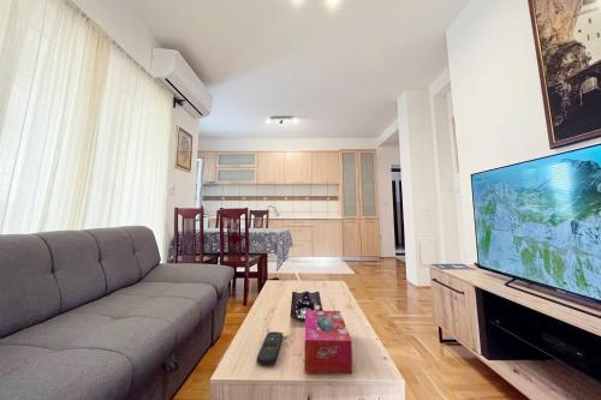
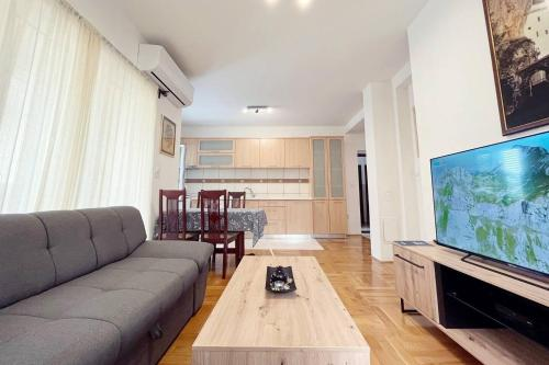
- tissue box [304,309,353,375]
- remote control [256,330,284,365]
